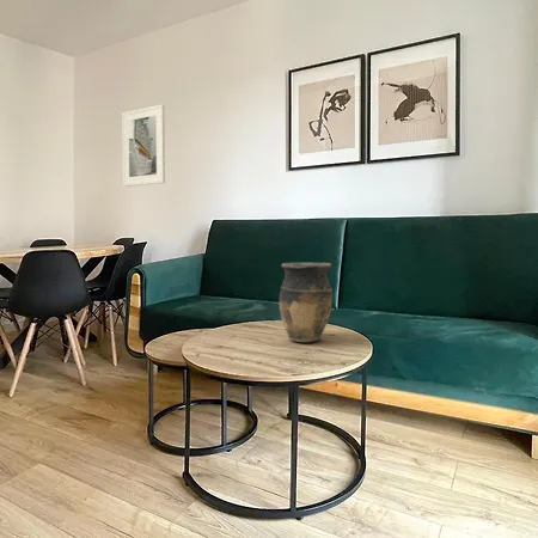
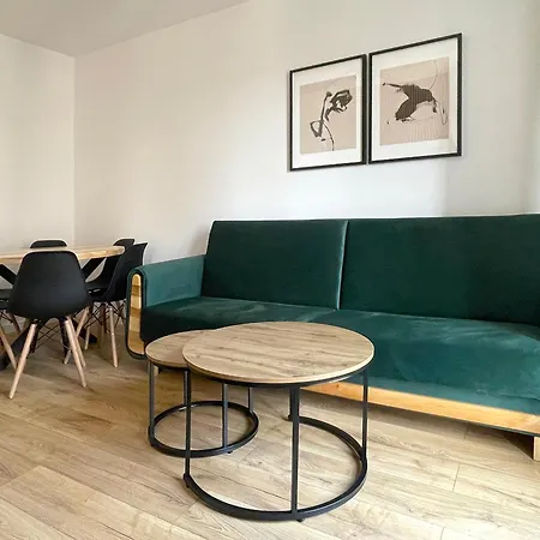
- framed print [121,103,166,188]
- vase [279,262,334,343]
